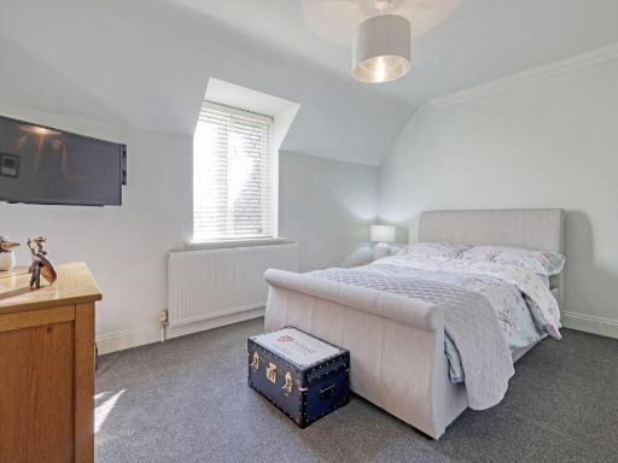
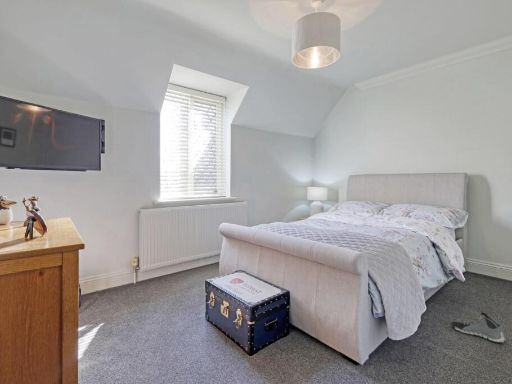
+ sneaker [450,311,506,344]
